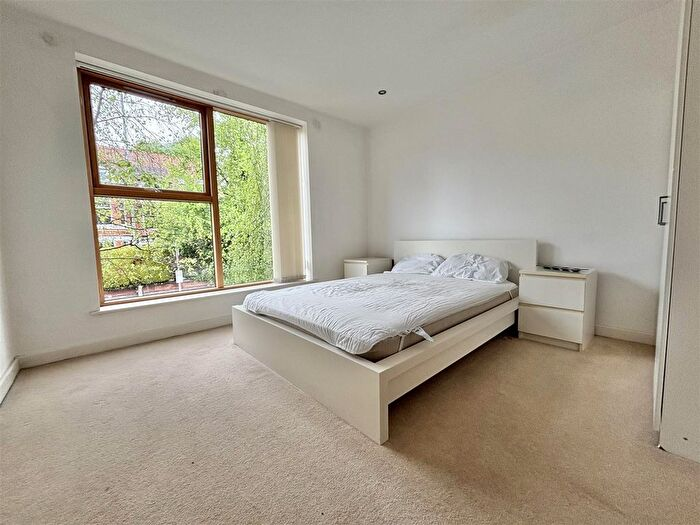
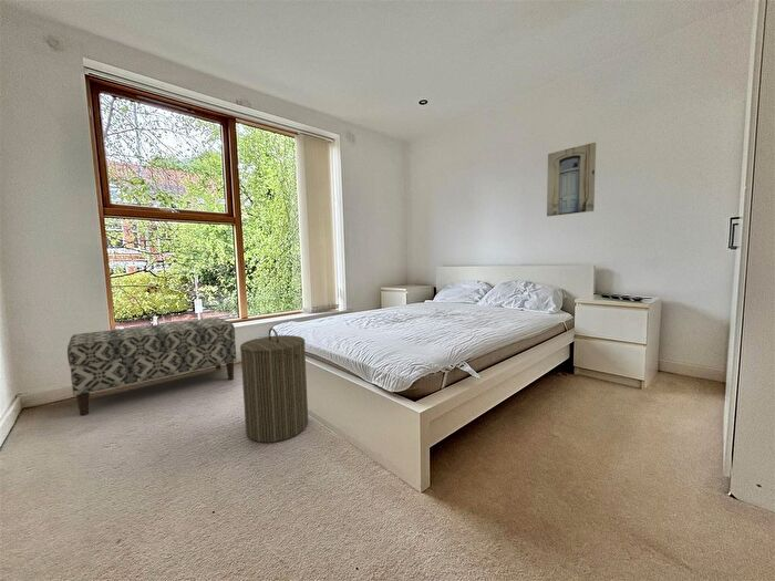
+ laundry hamper [239,326,309,444]
+ wall art [546,142,597,218]
+ bench [66,317,238,416]
